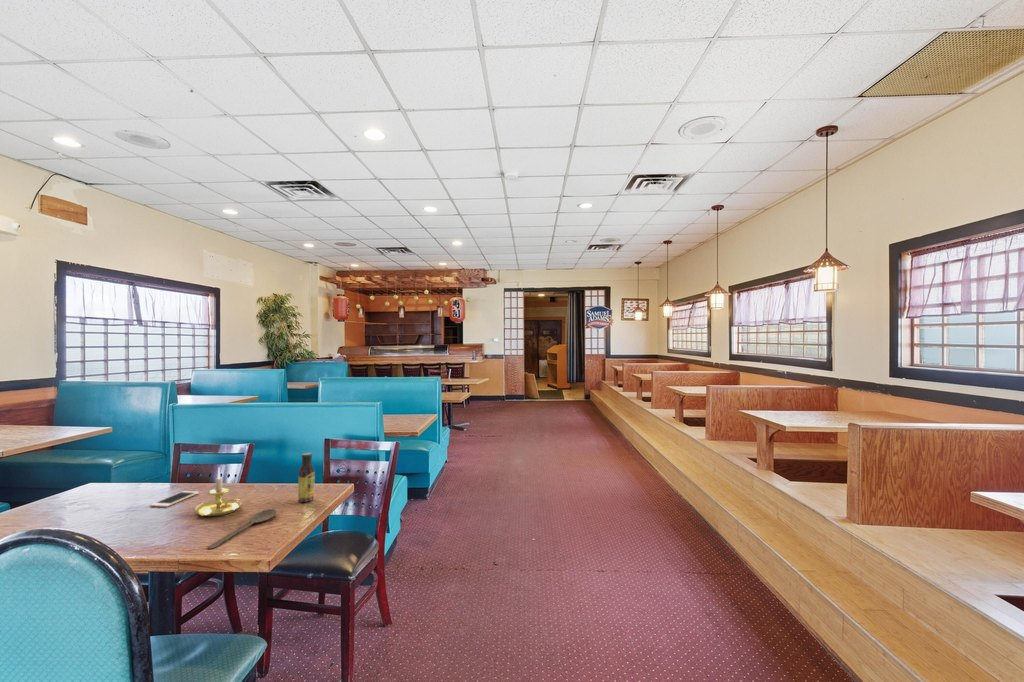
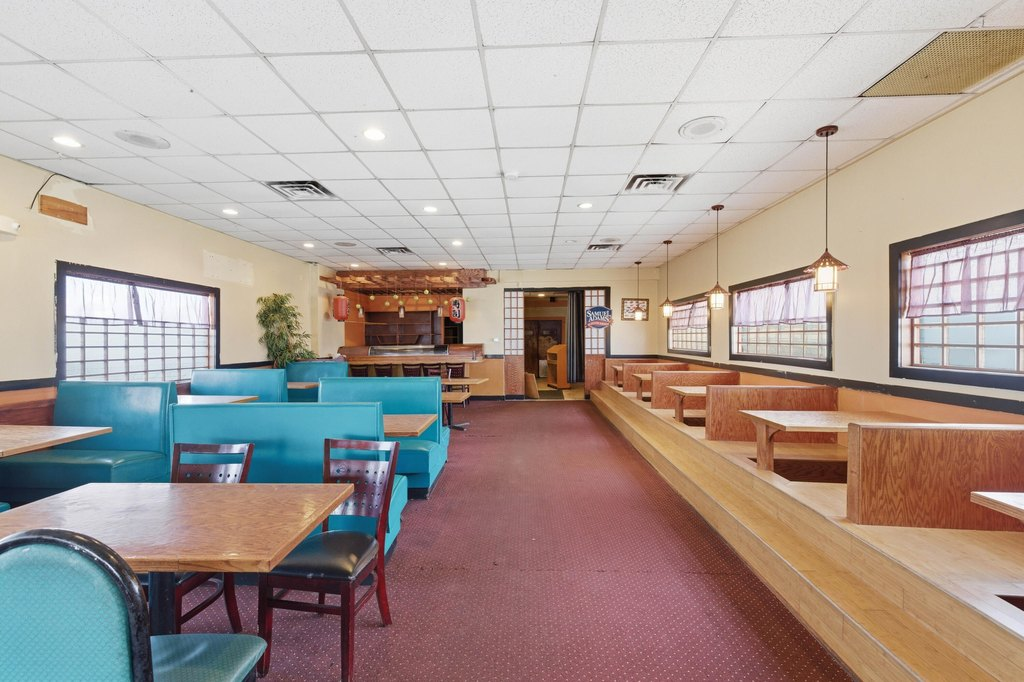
- wooden spoon [207,508,278,550]
- cell phone [149,490,200,508]
- candle holder [194,467,242,517]
- sauce bottle [297,452,316,503]
